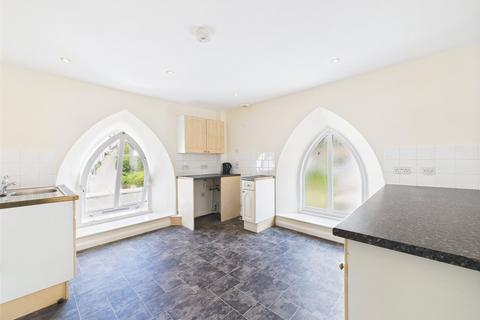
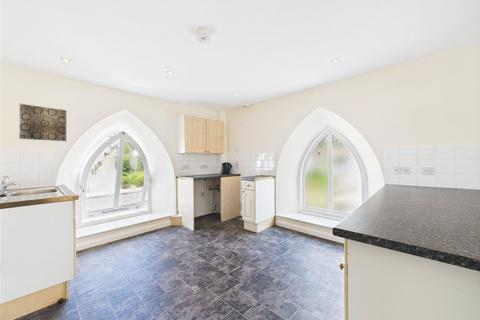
+ wall art [18,103,67,142]
